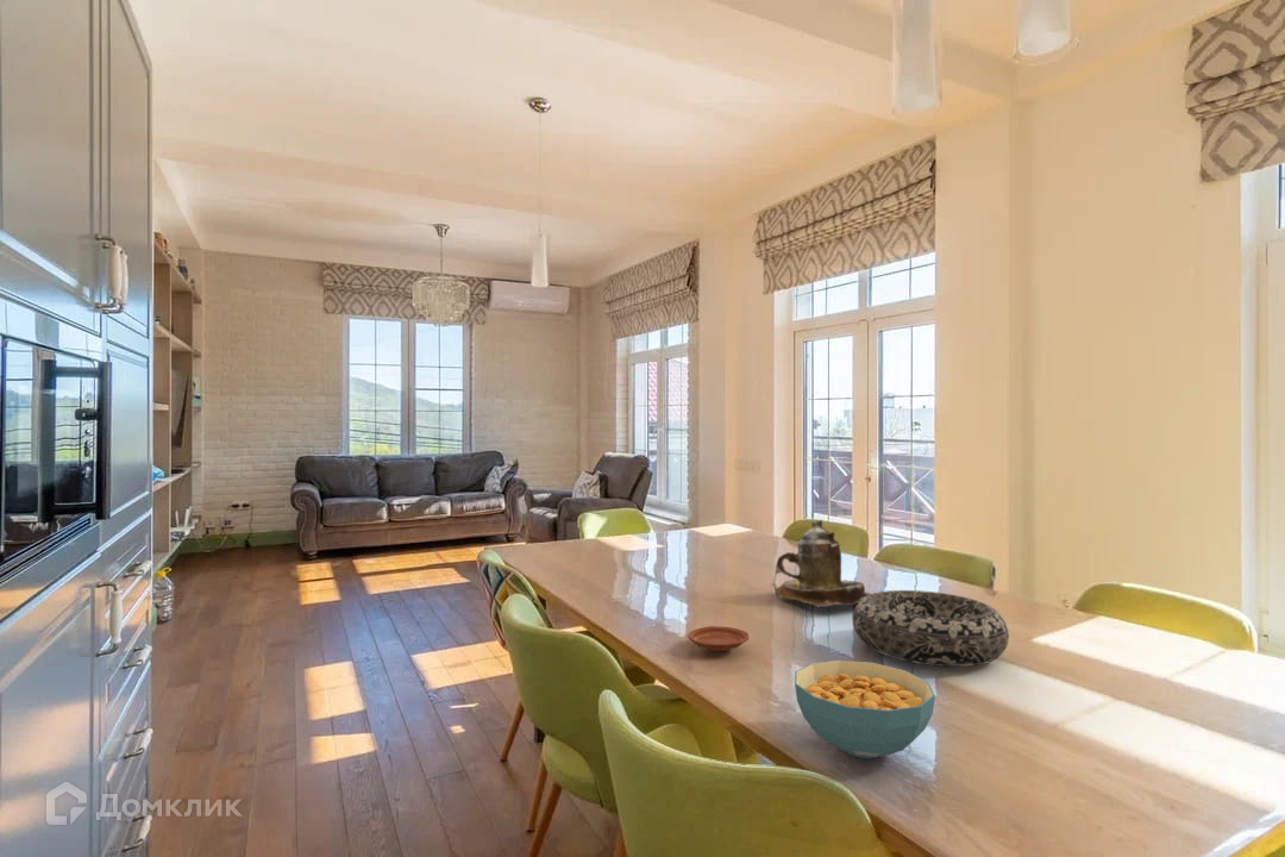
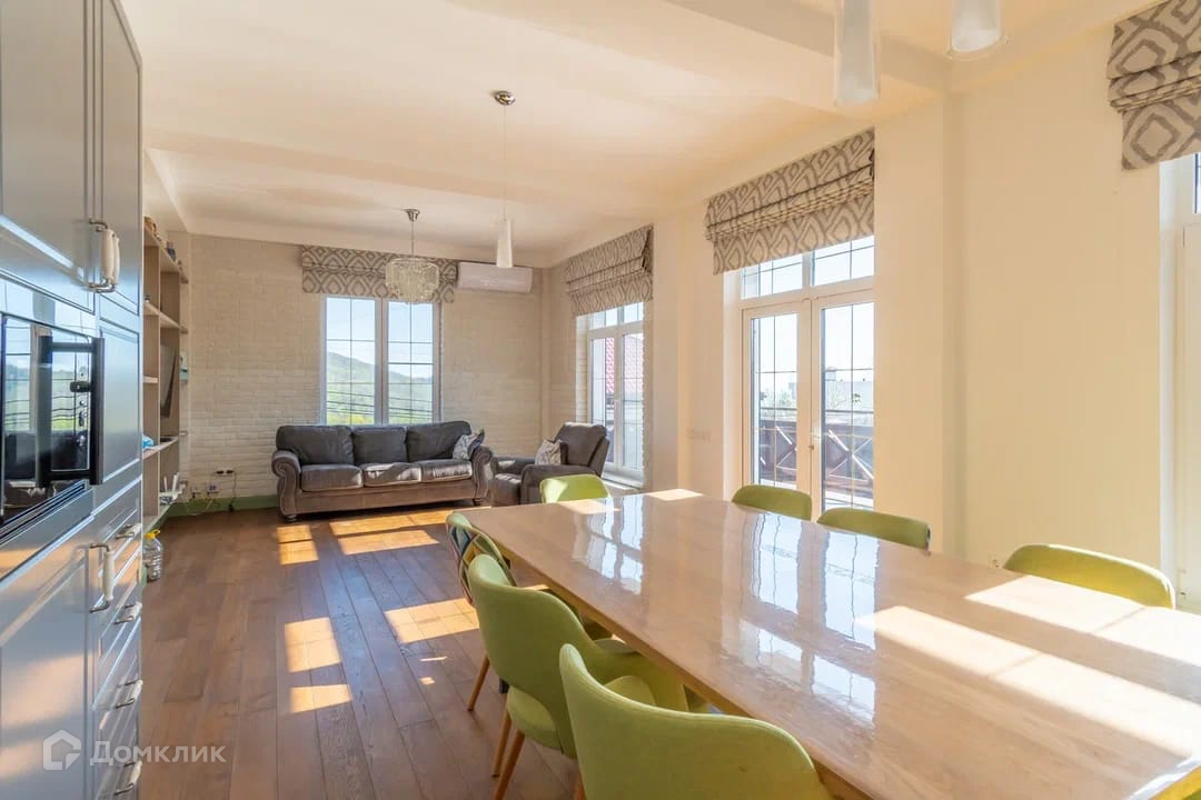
- teapot [770,519,872,608]
- cereal bowl [794,659,936,759]
- plate [687,625,750,652]
- decorative bowl [852,589,1010,668]
